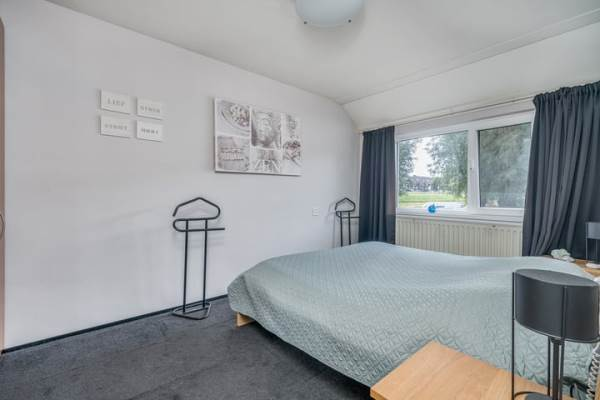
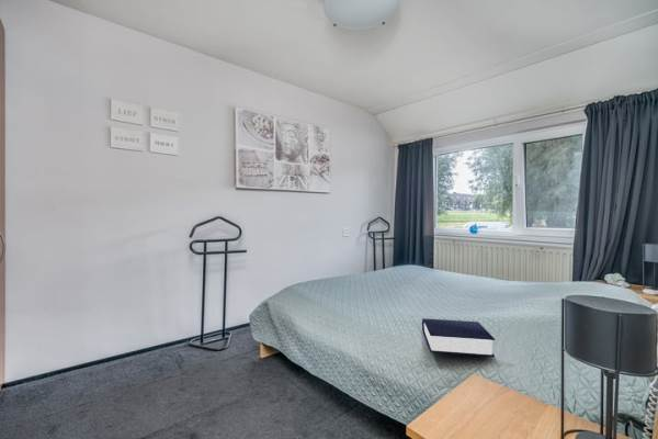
+ book [421,317,496,358]
